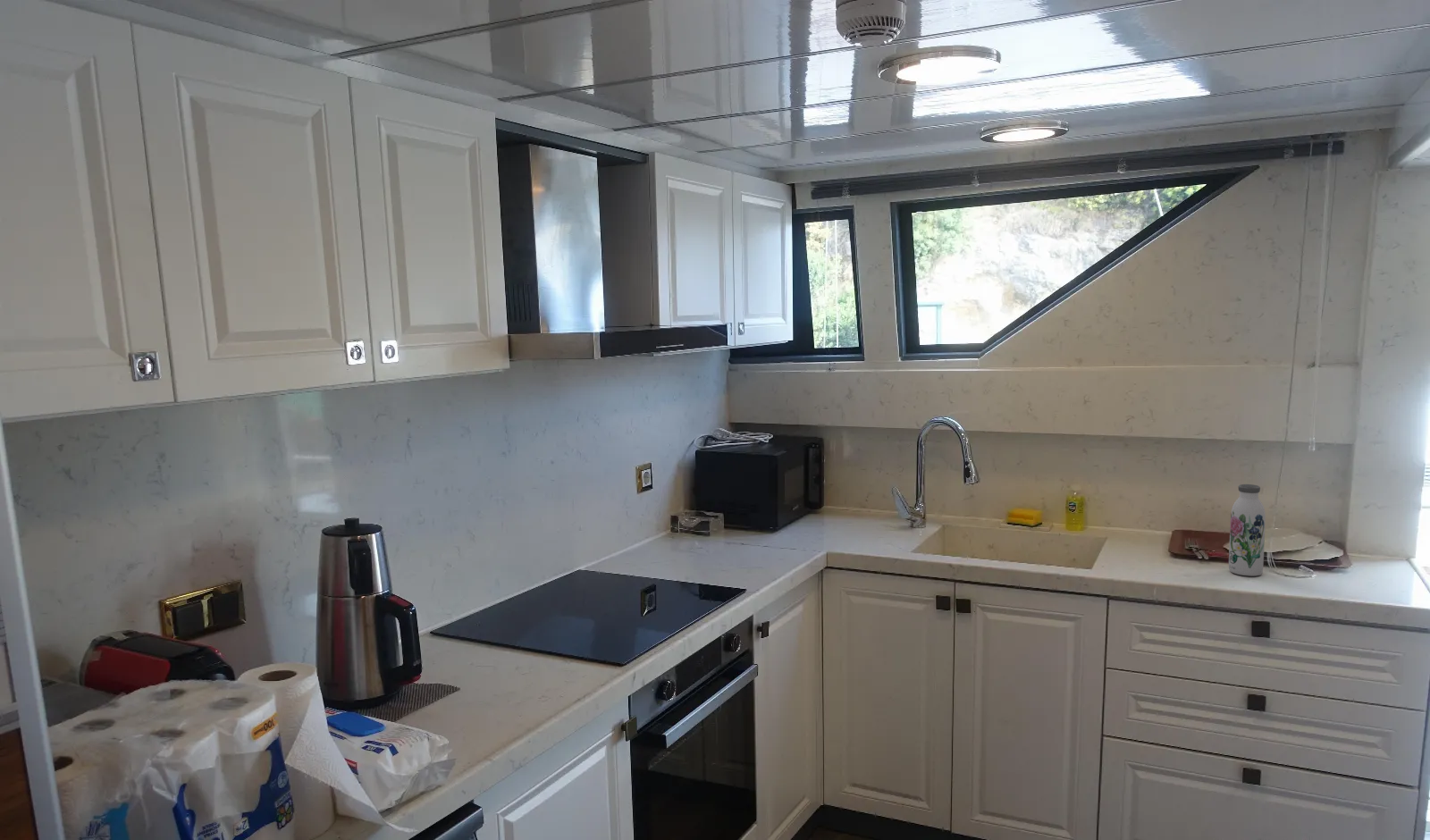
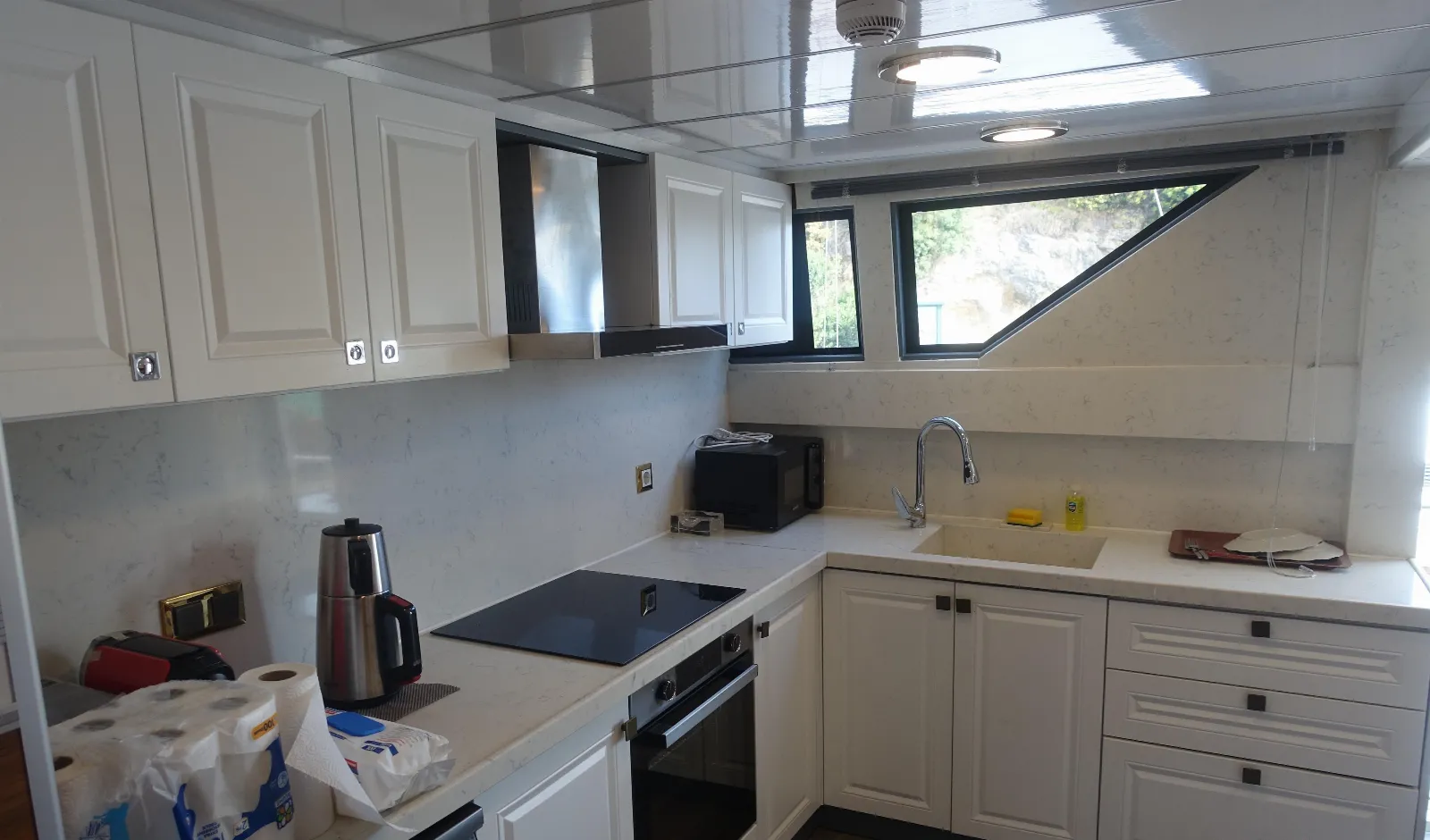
- water bottle [1228,483,1266,577]
